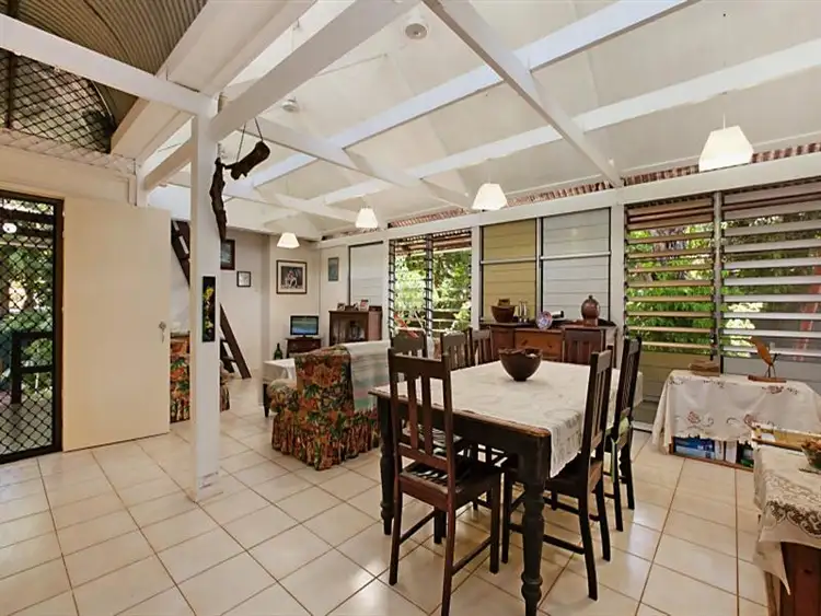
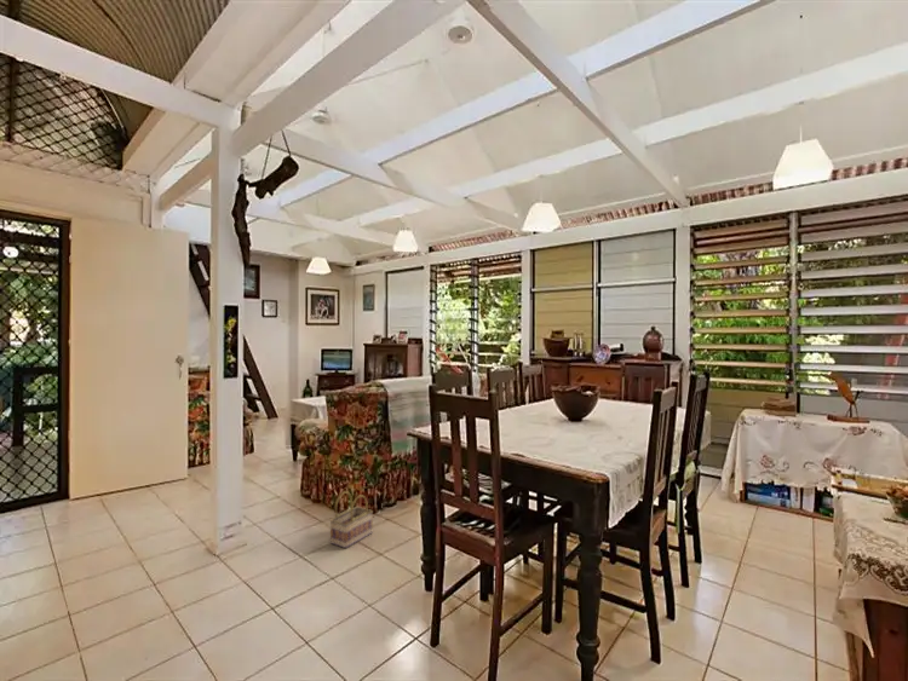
+ basket [328,490,374,549]
